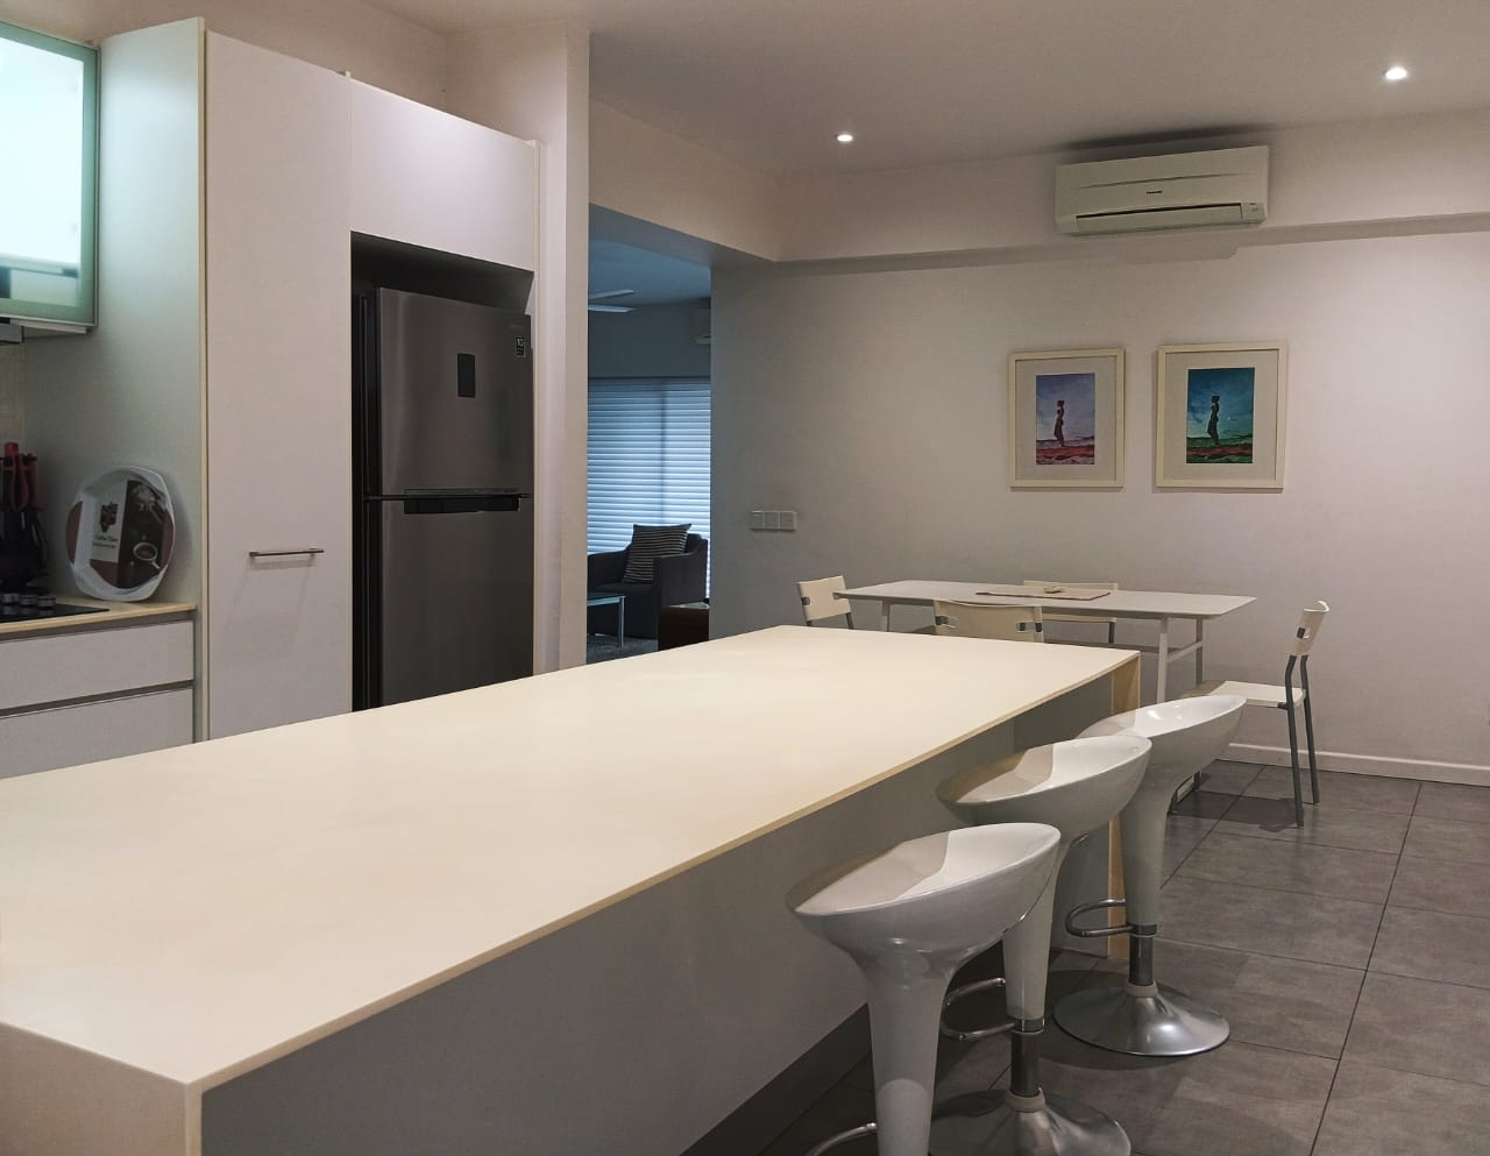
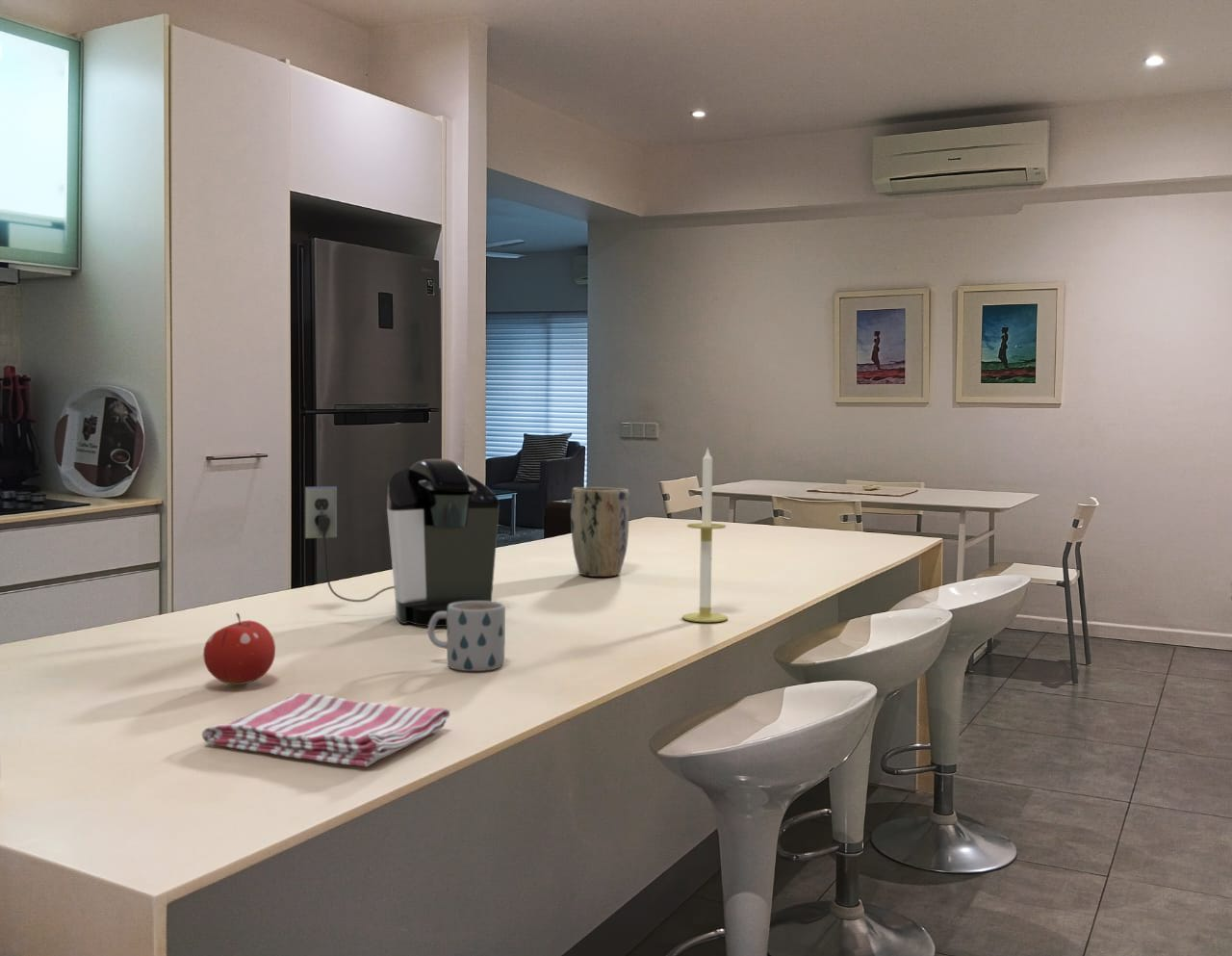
+ fruit [202,612,276,685]
+ coffee maker [304,458,501,628]
+ plant pot [570,486,630,578]
+ dish towel [201,692,450,767]
+ mug [427,601,506,672]
+ candle [681,446,729,623]
